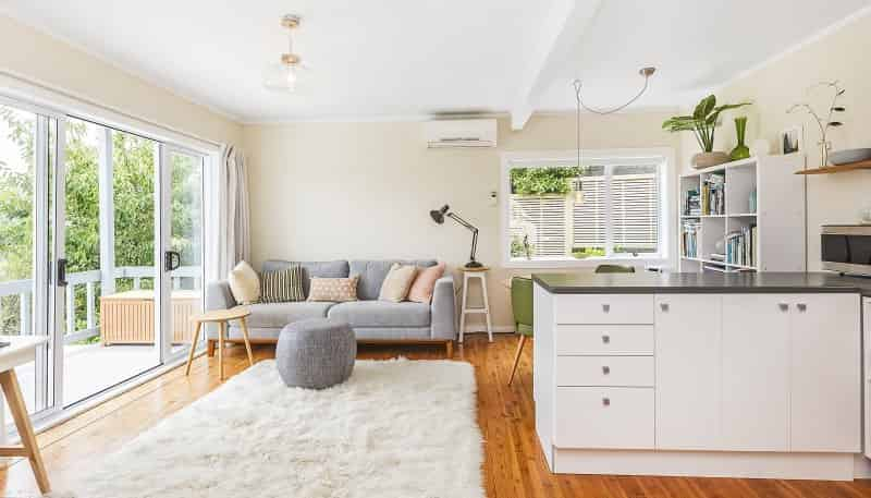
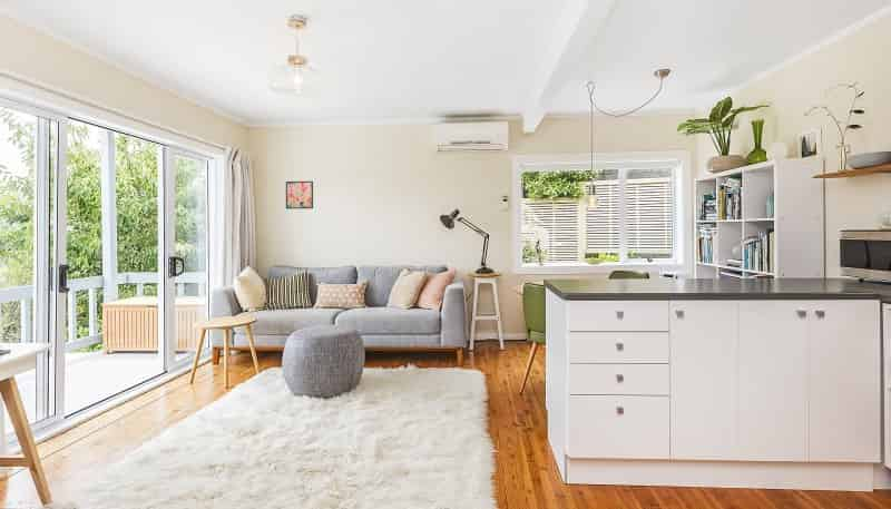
+ wall art [285,180,314,211]
